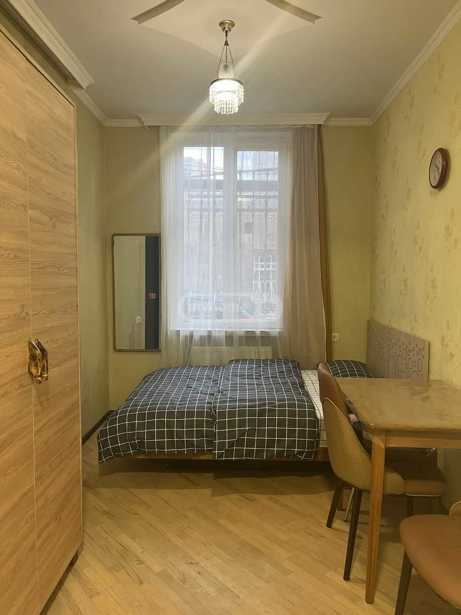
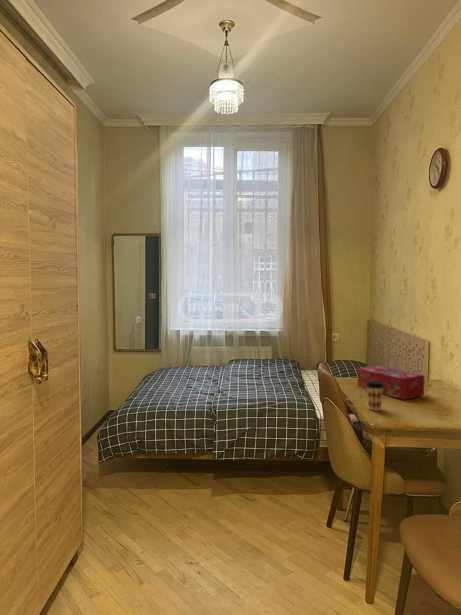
+ tissue box [357,365,426,400]
+ coffee cup [366,381,384,412]
